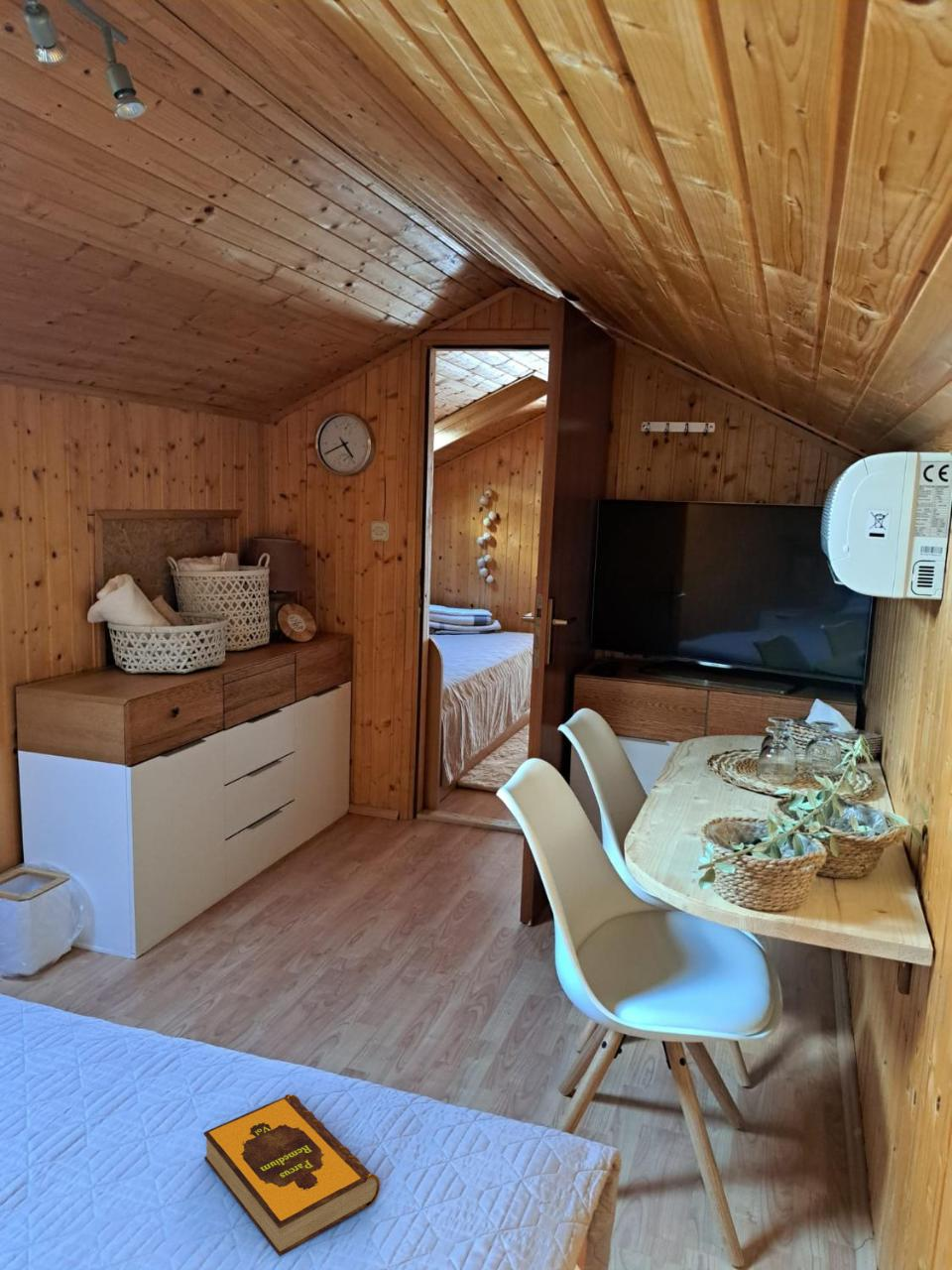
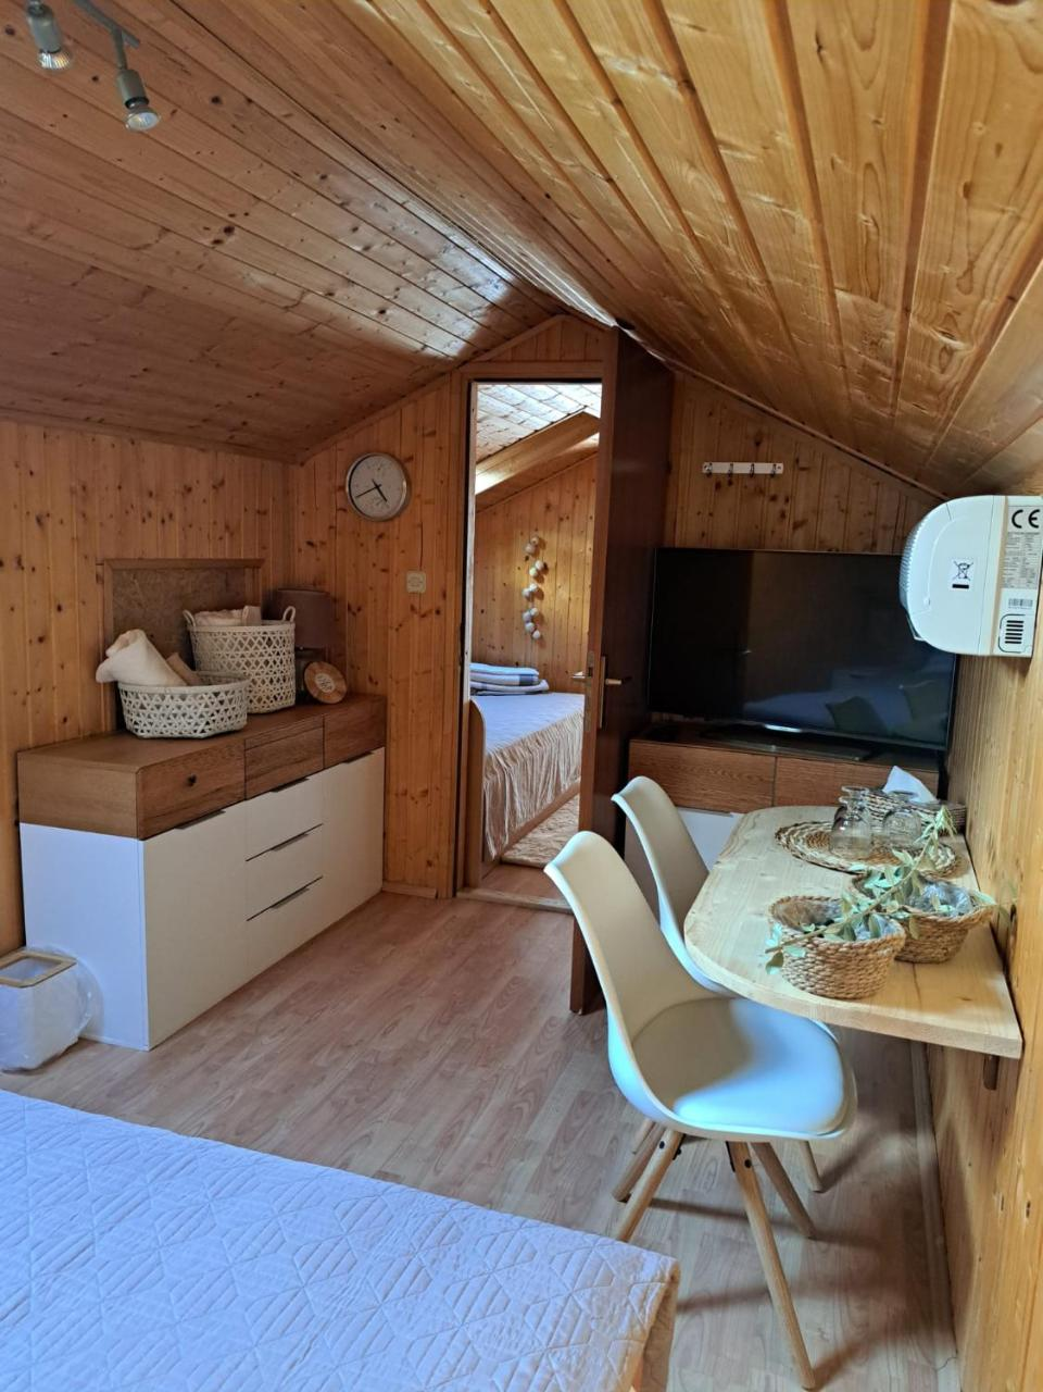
- hardback book [202,1093,381,1257]
